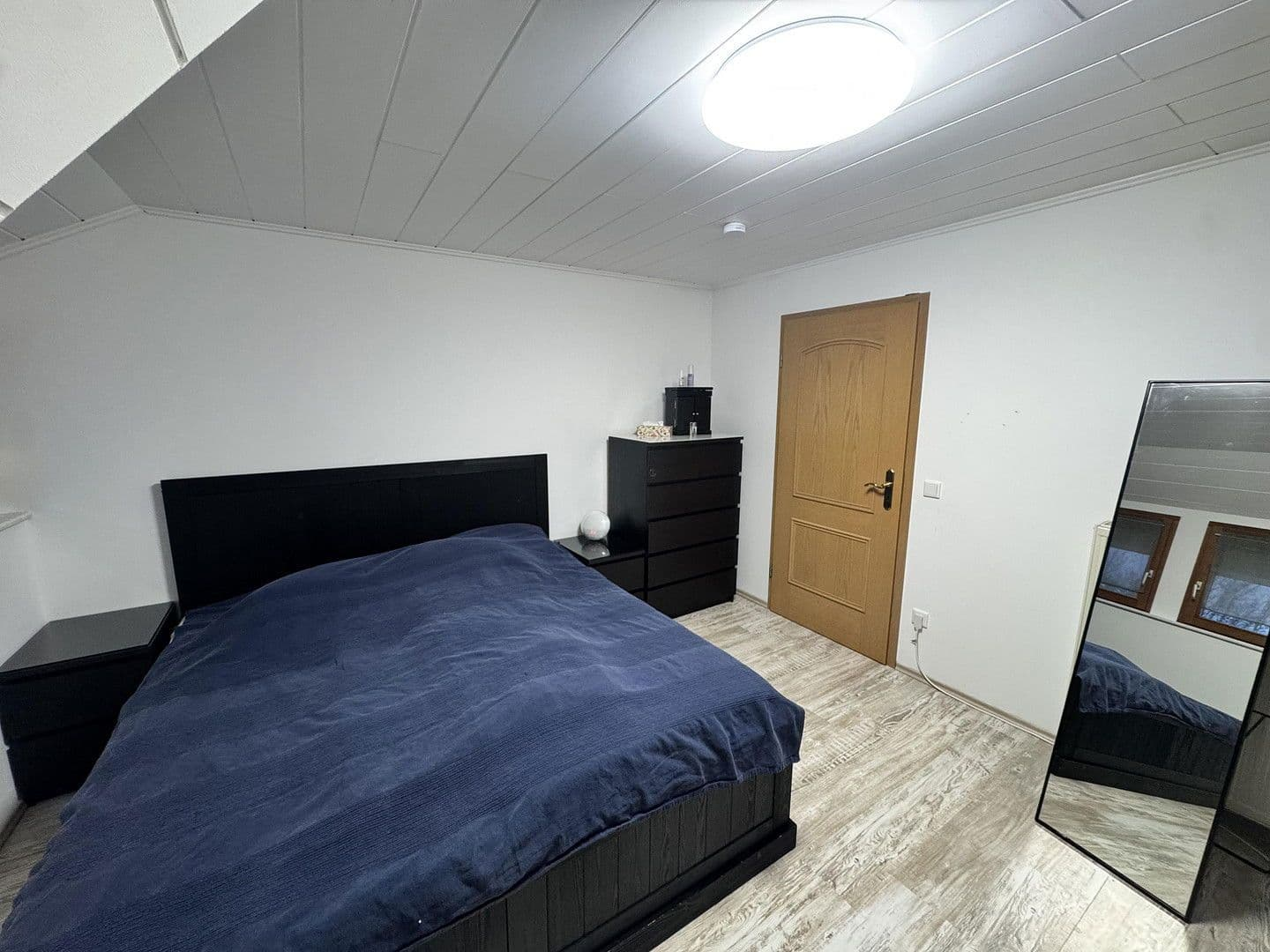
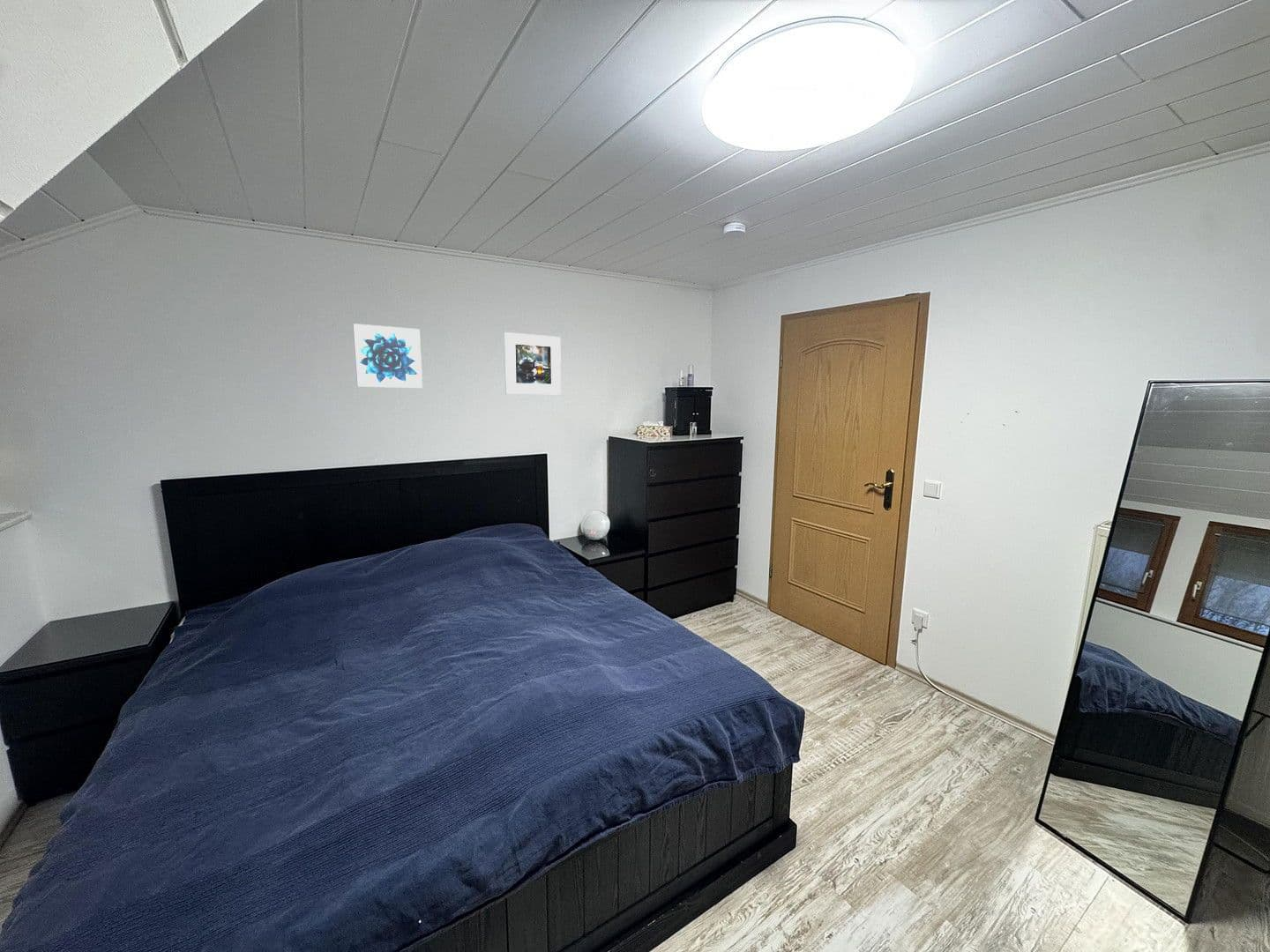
+ wall art [352,323,423,389]
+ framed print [503,331,562,396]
